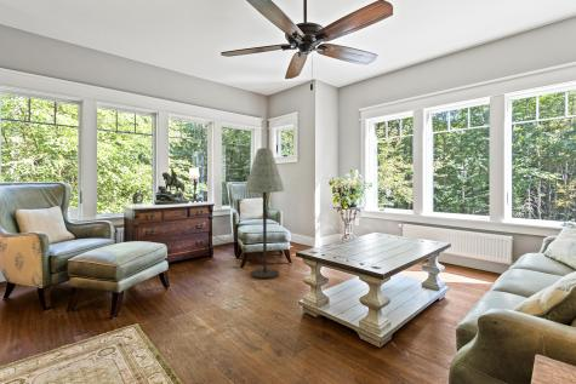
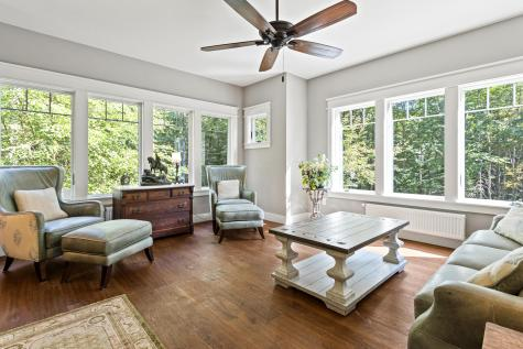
- floor lamp [244,147,285,280]
